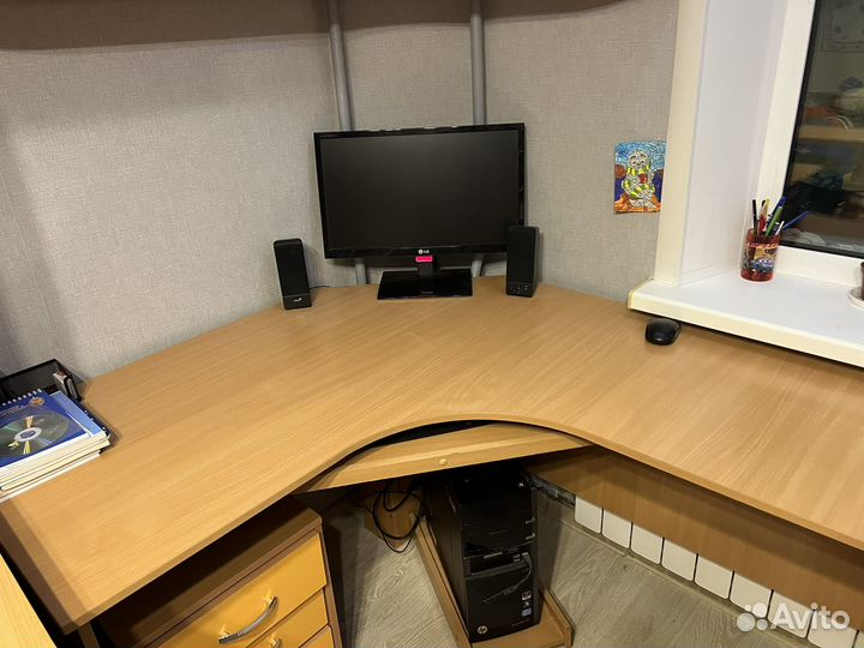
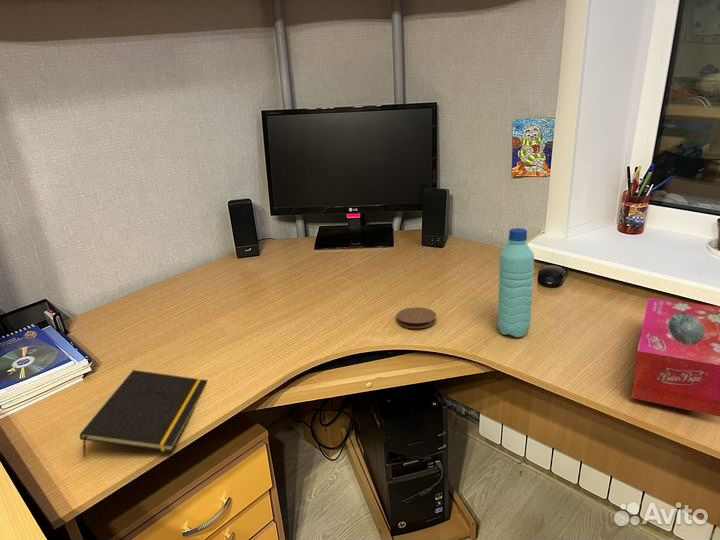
+ water bottle [497,227,535,338]
+ coaster [396,306,437,329]
+ tissue box [631,297,720,418]
+ notepad [79,369,209,458]
